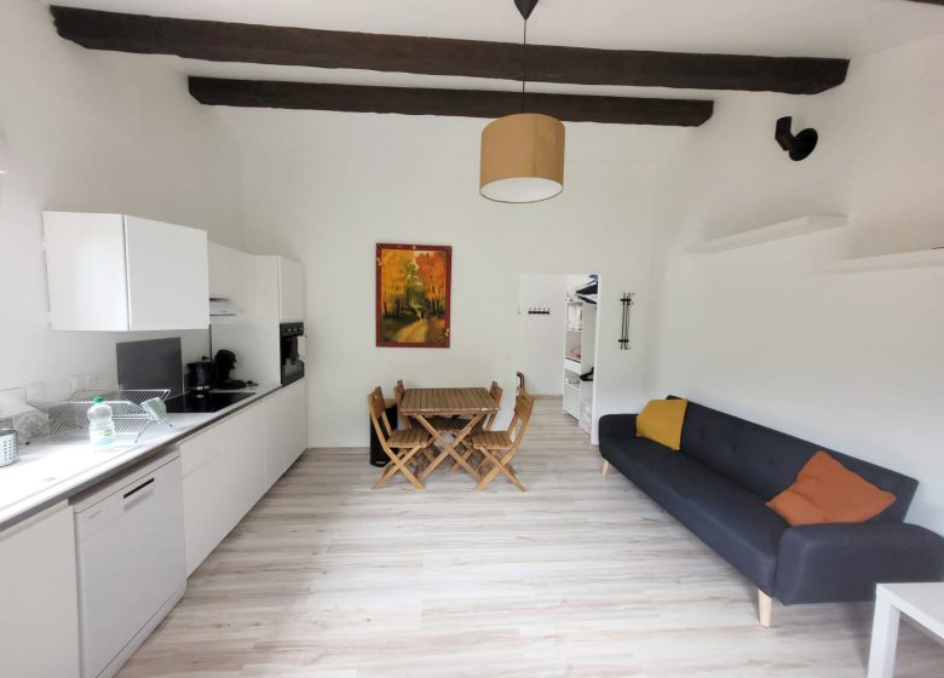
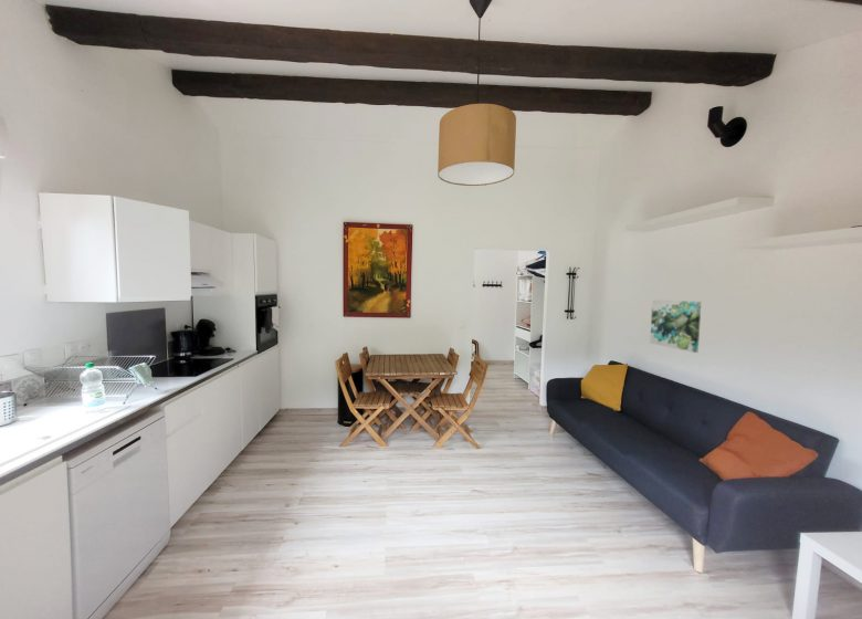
+ wall art [649,298,702,354]
